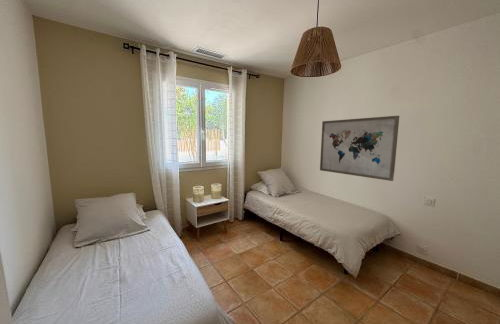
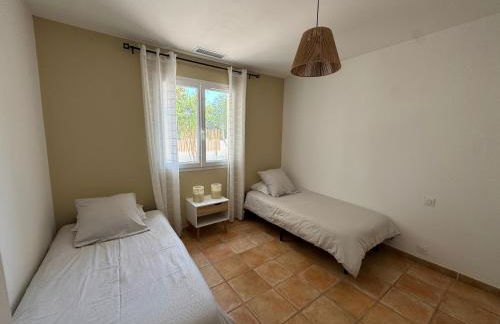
- wall art [319,115,400,182]
